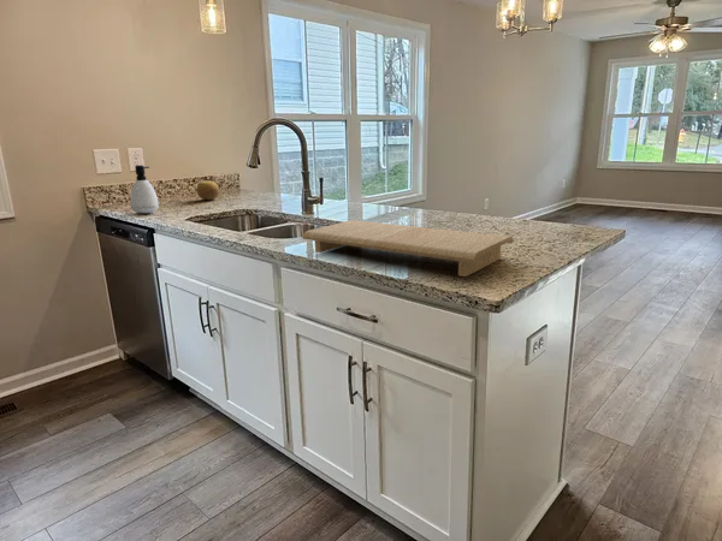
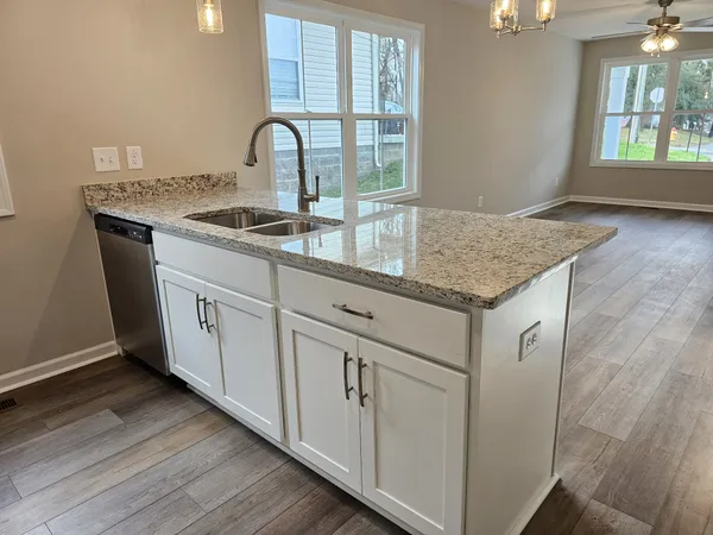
- cutting board [301,219,514,278]
- soap dispenser [130,164,160,215]
- fruit [195,179,220,201]
